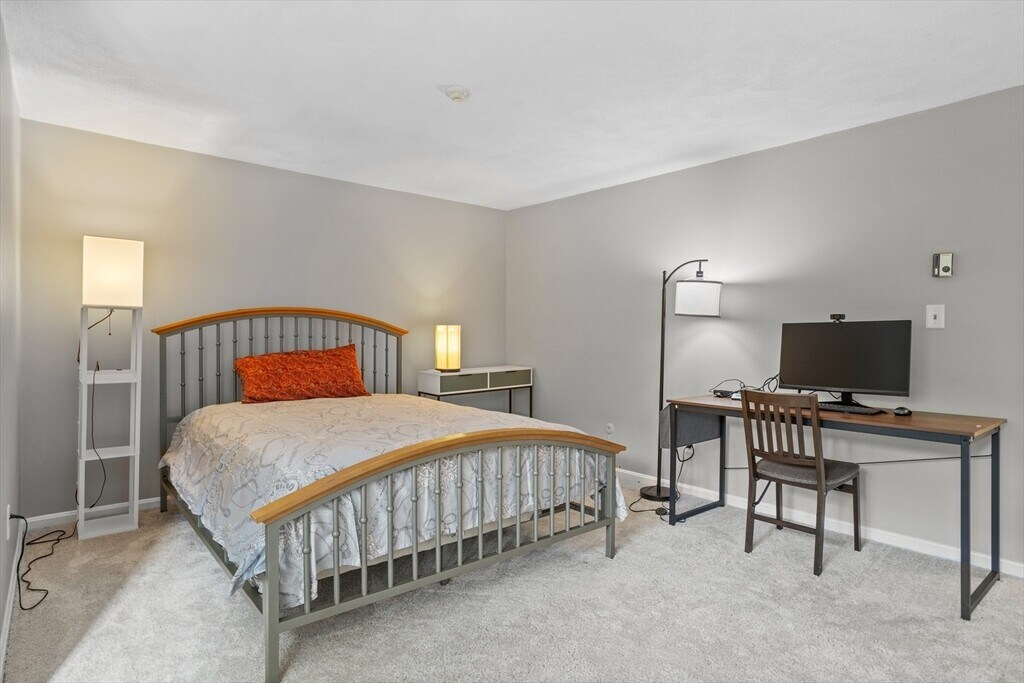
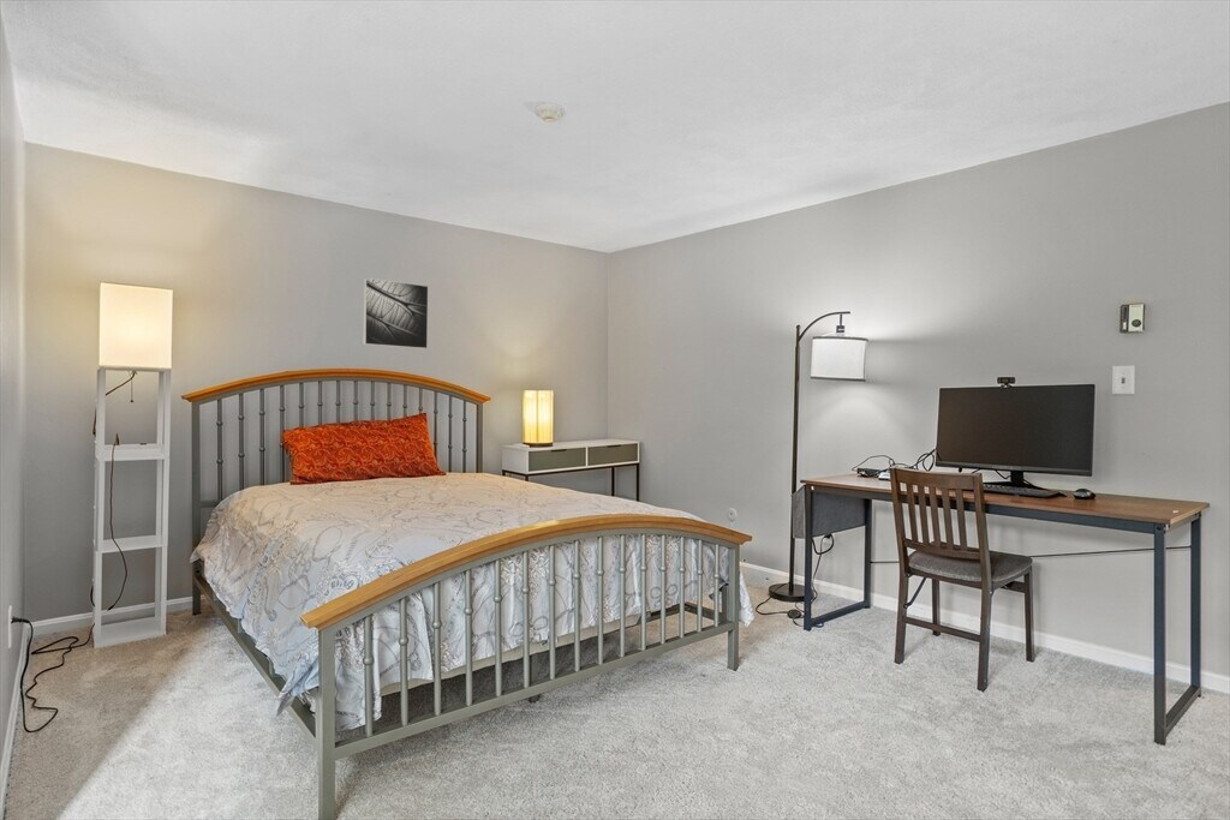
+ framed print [362,276,430,351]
